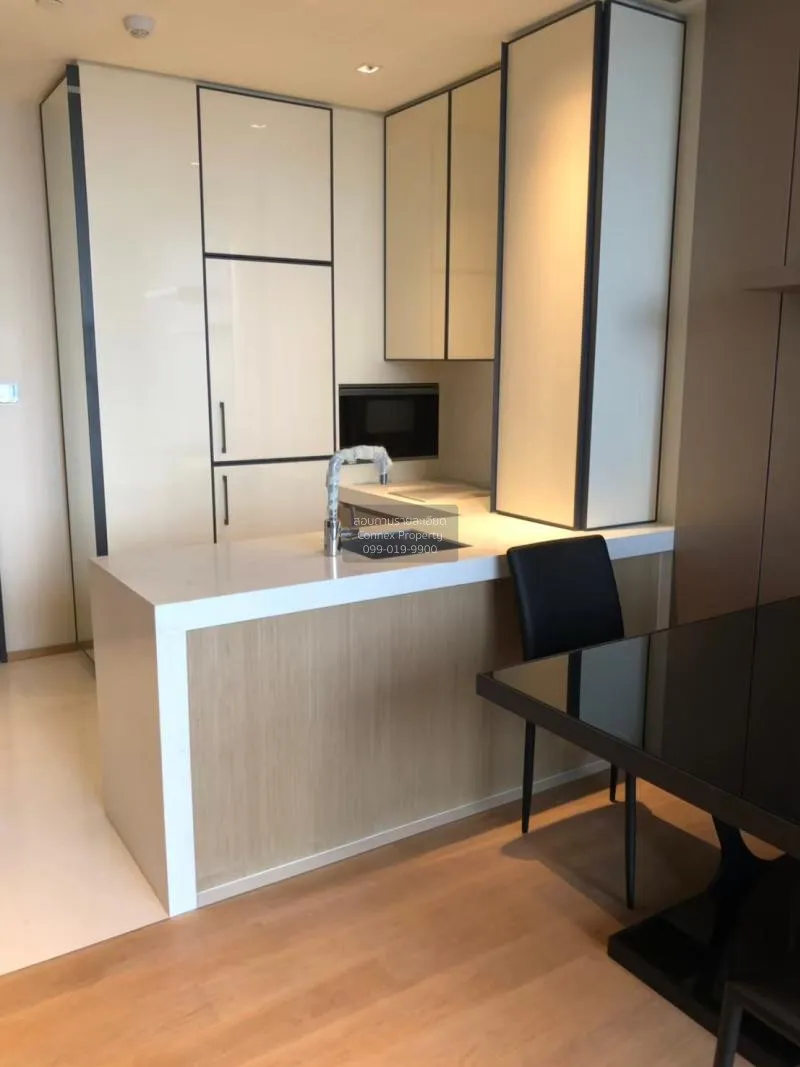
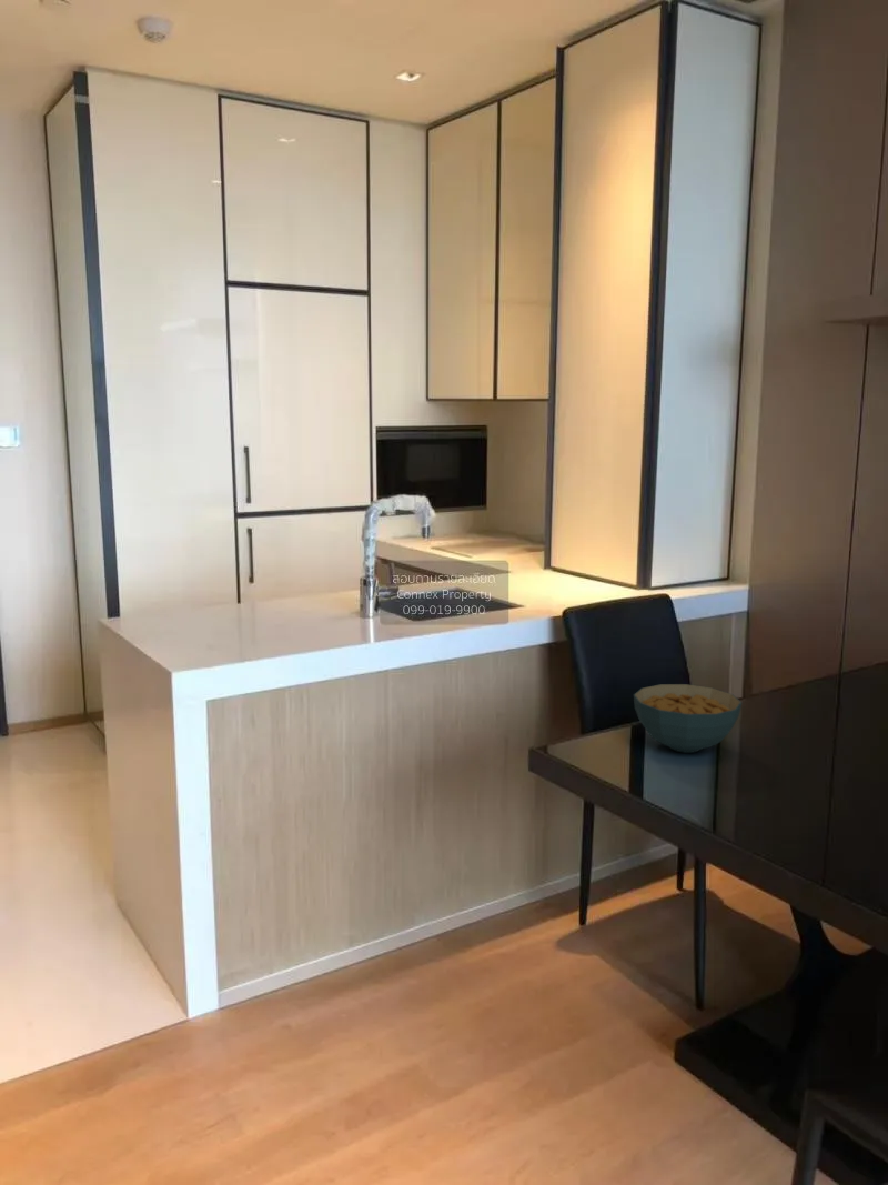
+ cereal bowl [633,683,743,754]
